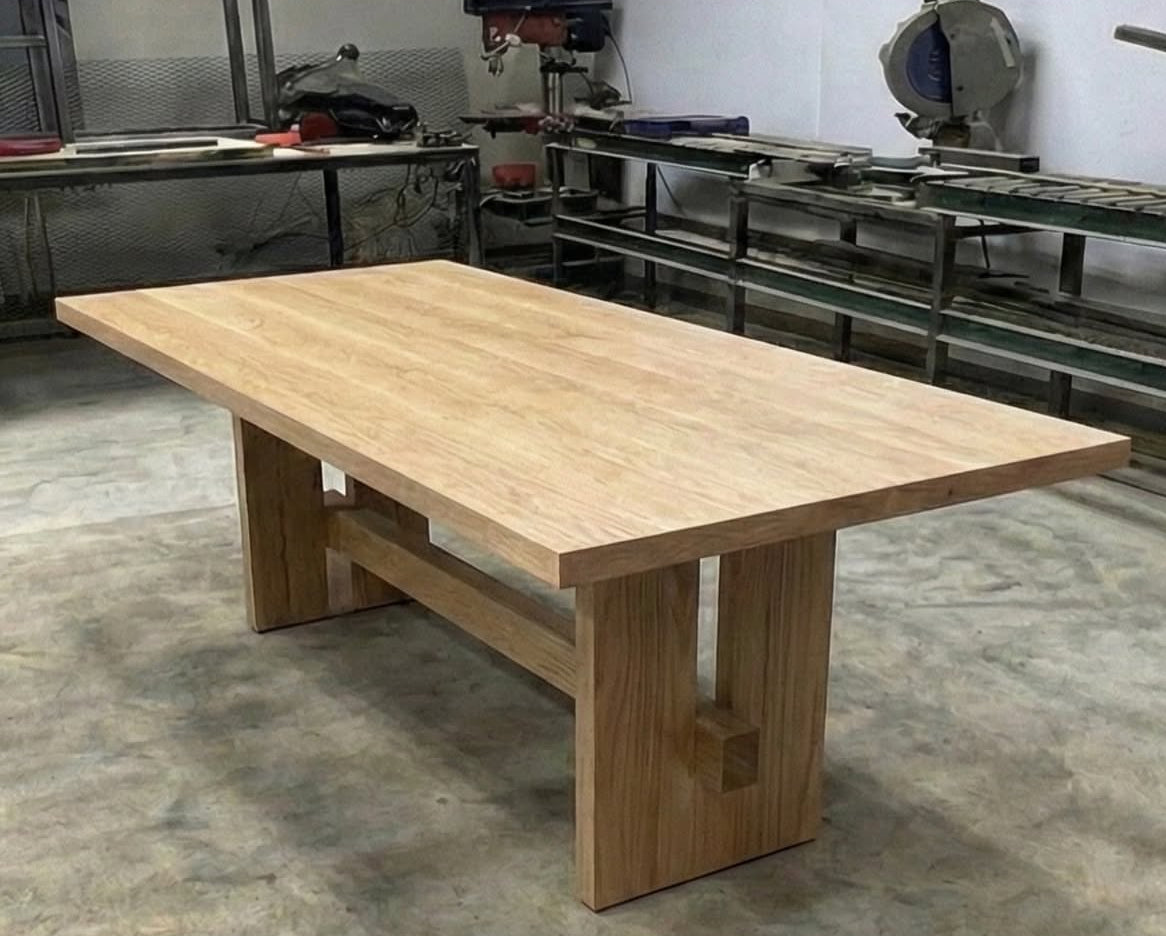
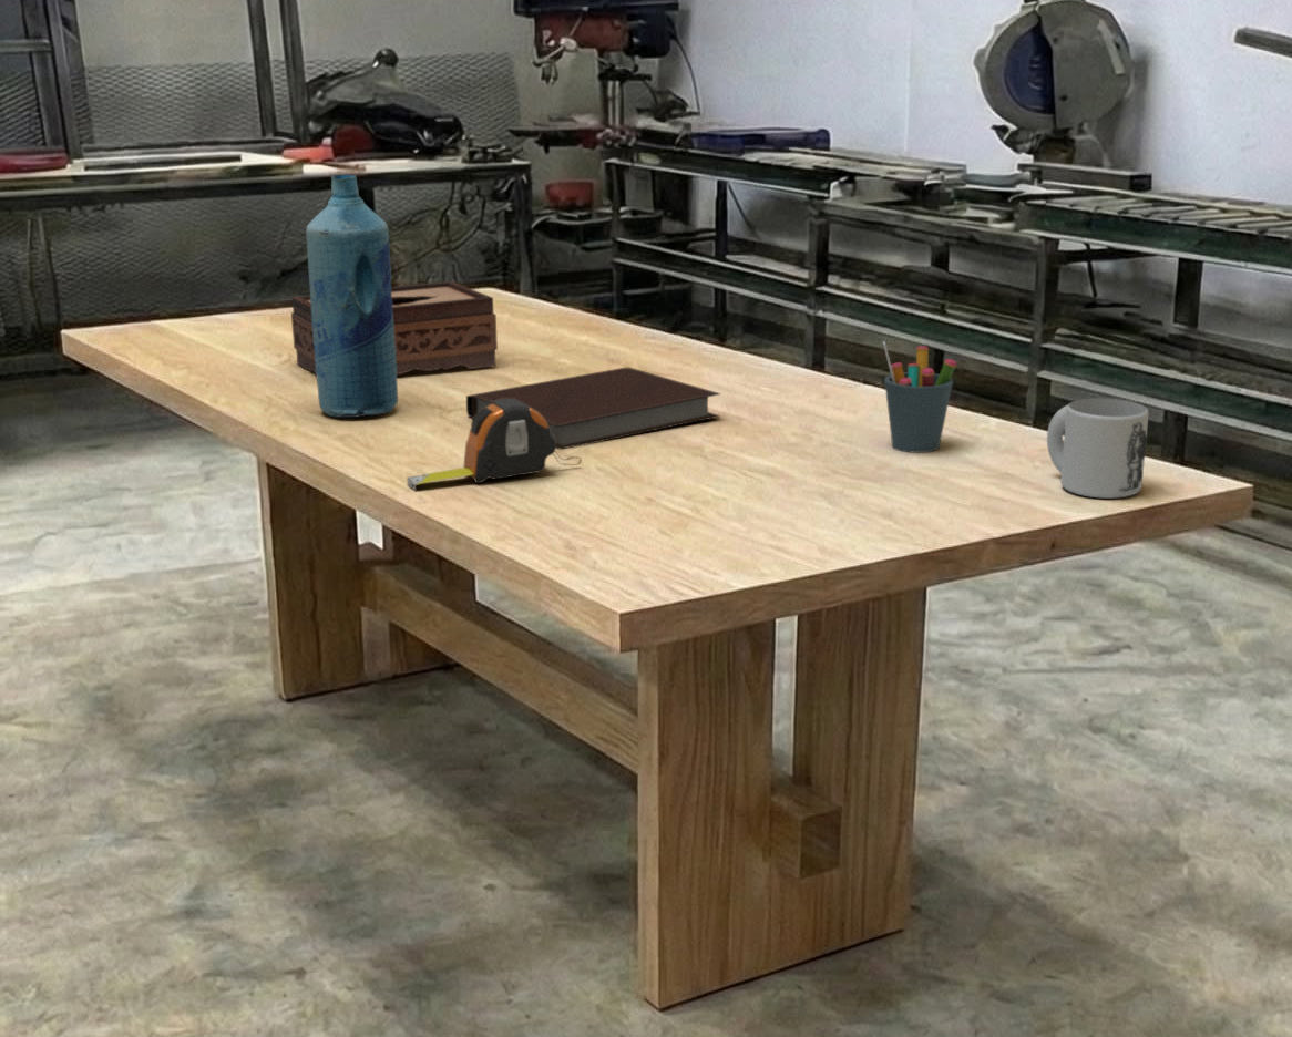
+ pen holder [882,341,957,454]
+ notebook [465,367,721,450]
+ mug [1046,397,1150,500]
+ tape measure [406,399,582,491]
+ tissue box [290,280,499,376]
+ bottle [305,174,399,419]
